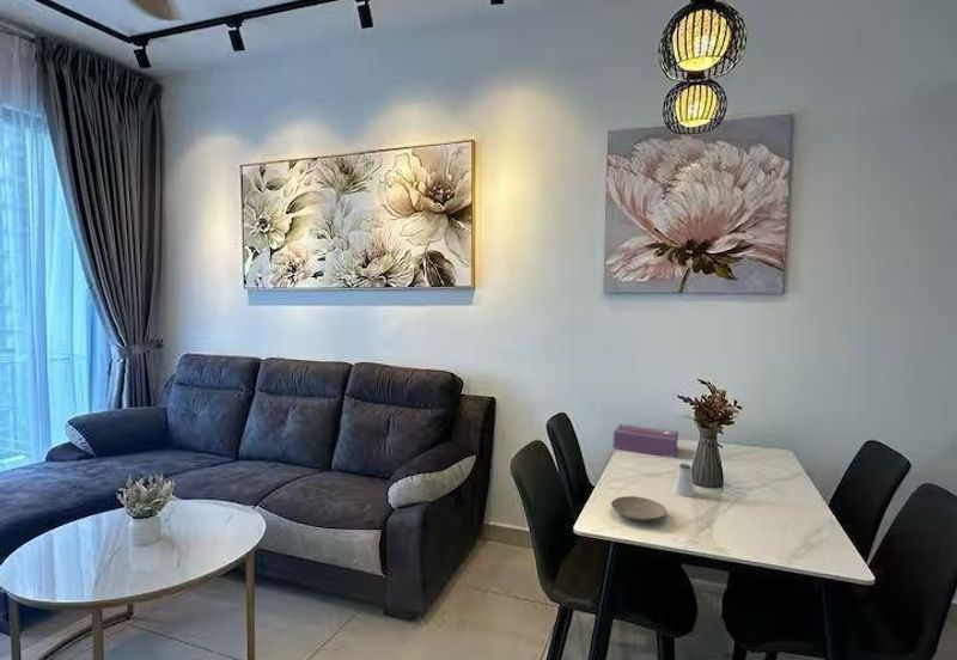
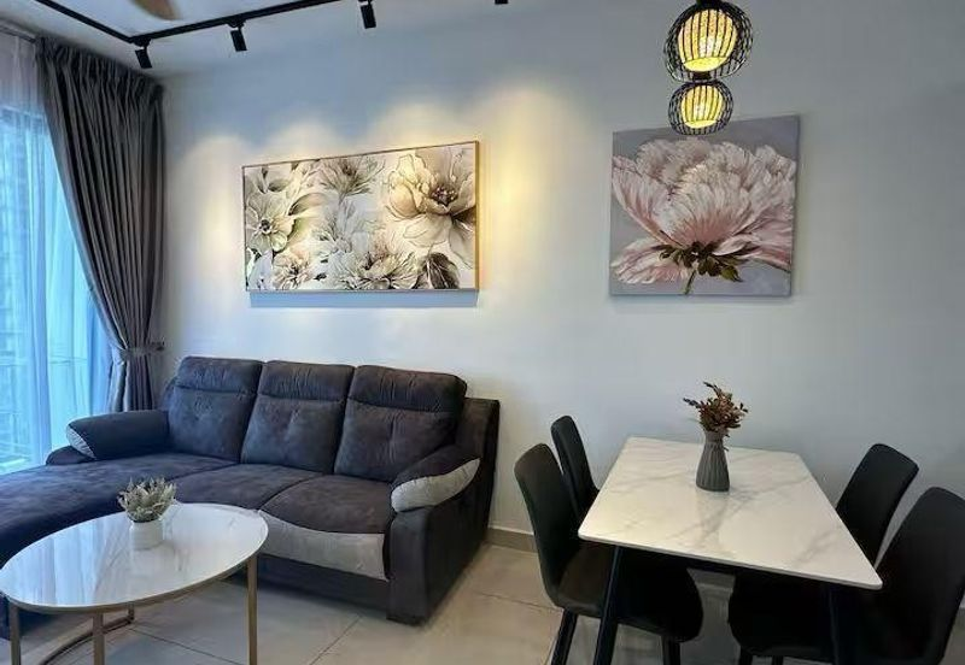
- tissue box [612,422,679,459]
- saltshaker [671,463,696,499]
- plate [610,495,668,522]
